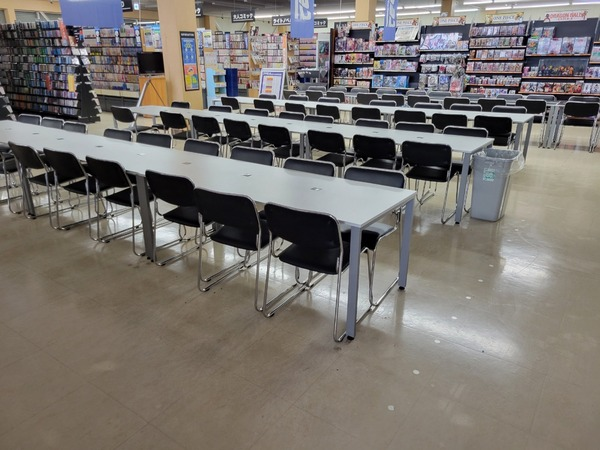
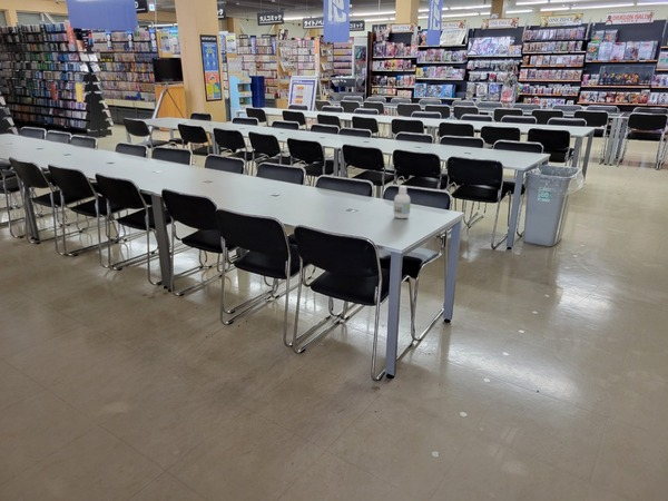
+ bottle [392,185,412,219]
